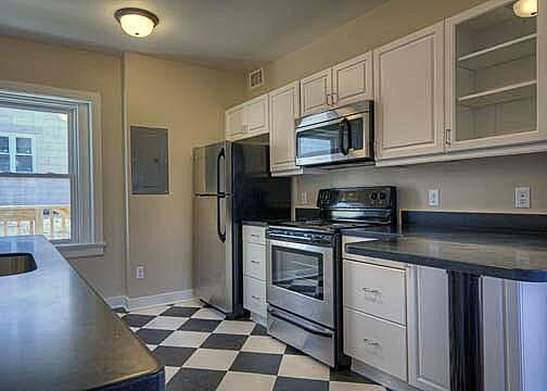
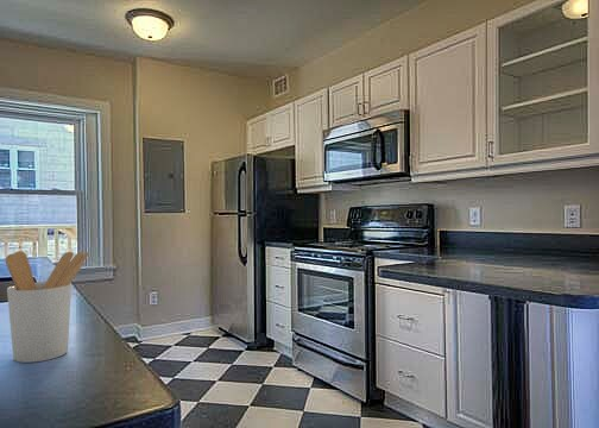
+ utensil holder [5,250,90,364]
